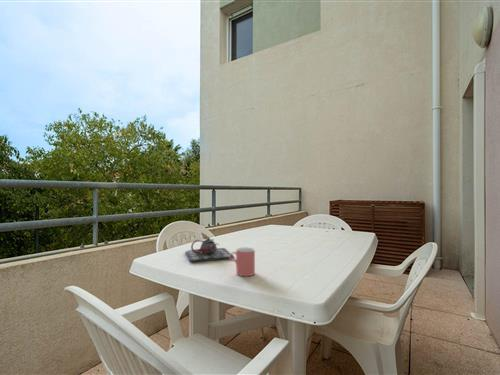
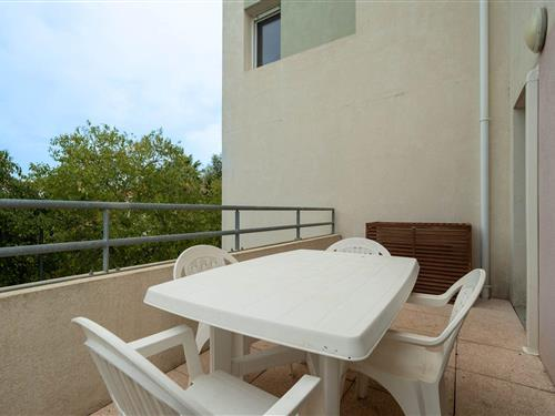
- cup [228,246,256,277]
- teapot [184,235,235,262]
